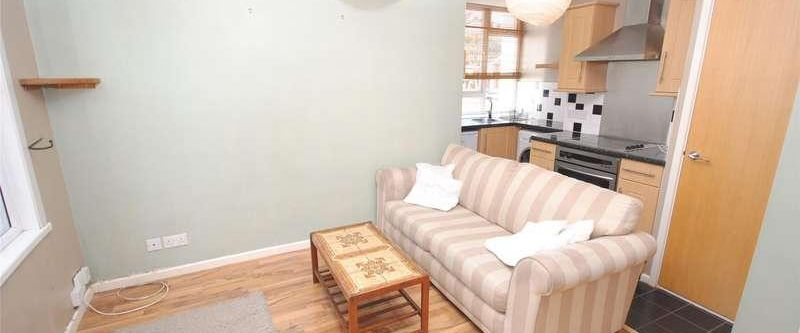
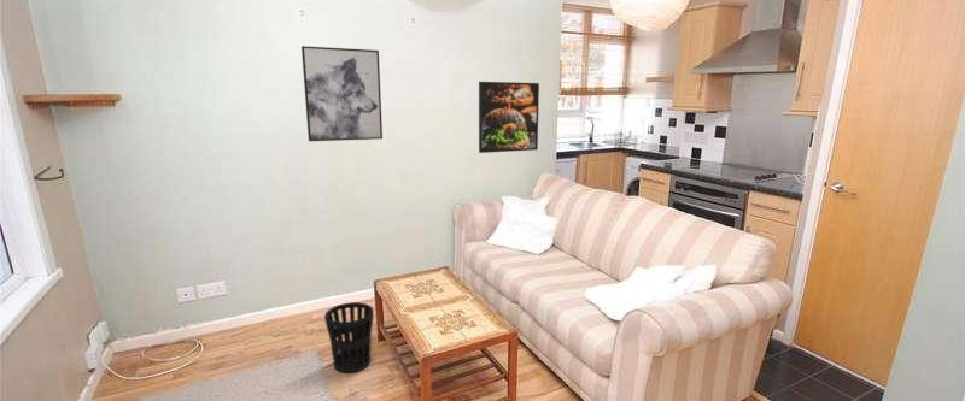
+ wastebasket [323,301,375,373]
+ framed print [478,81,540,154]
+ wall art [300,45,384,142]
